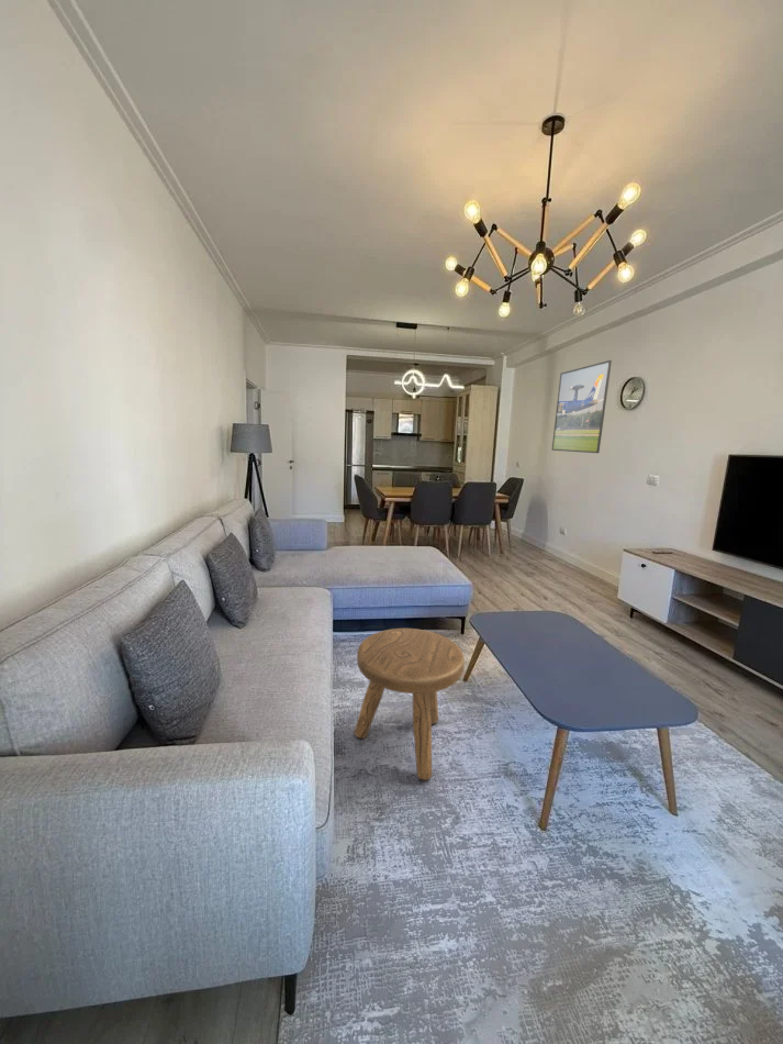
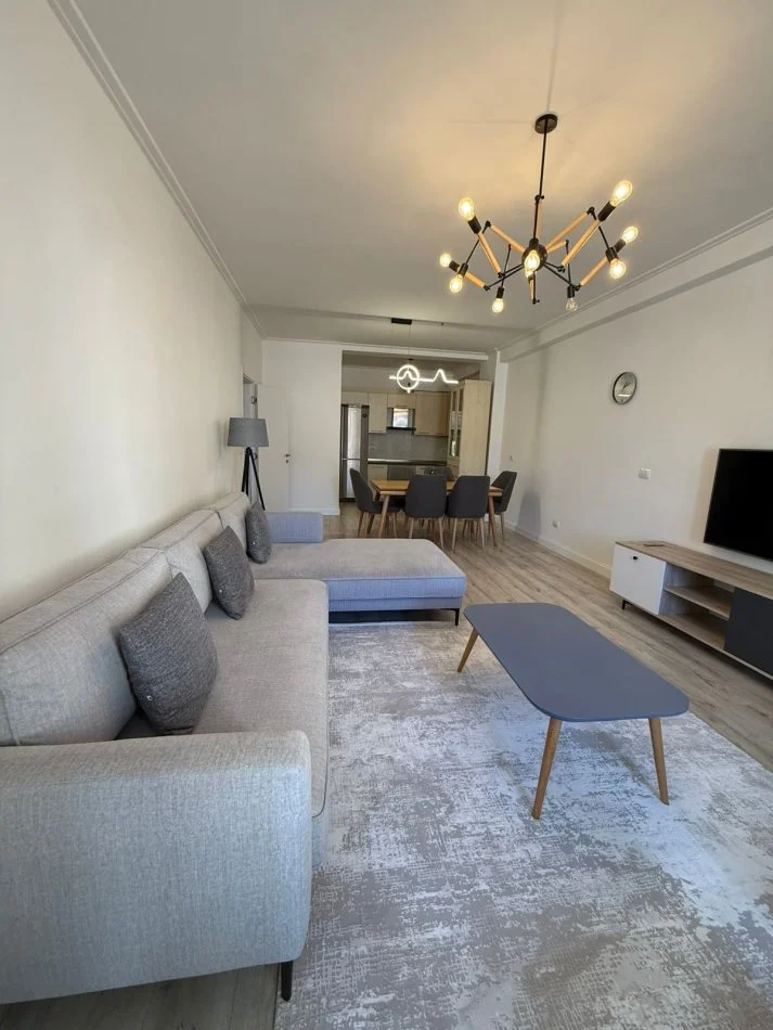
- stool [354,627,466,780]
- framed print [551,359,613,454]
